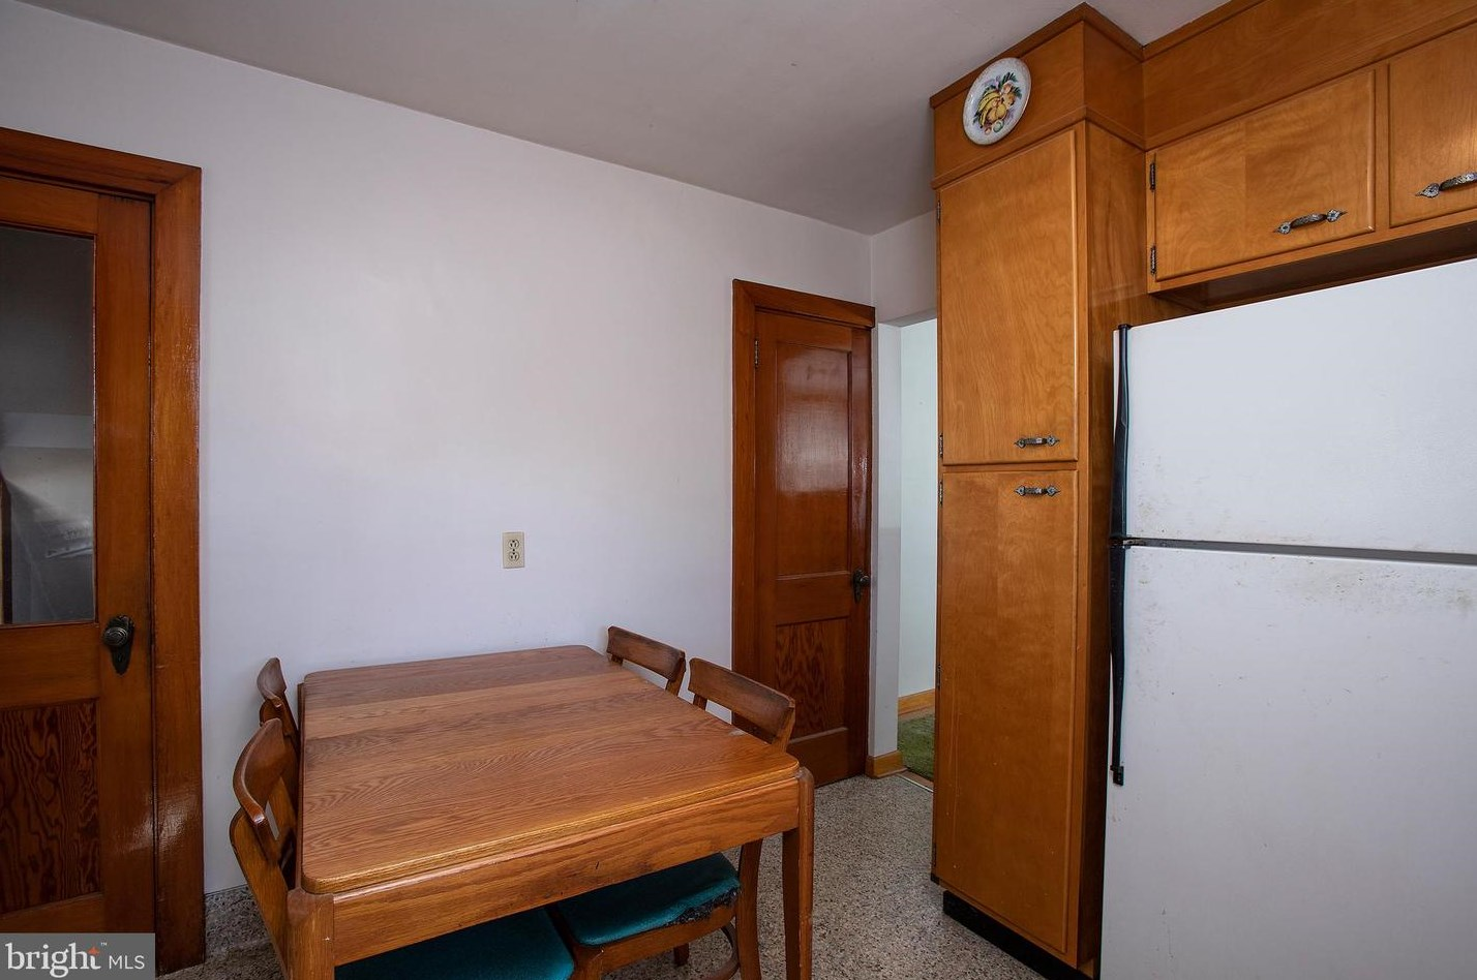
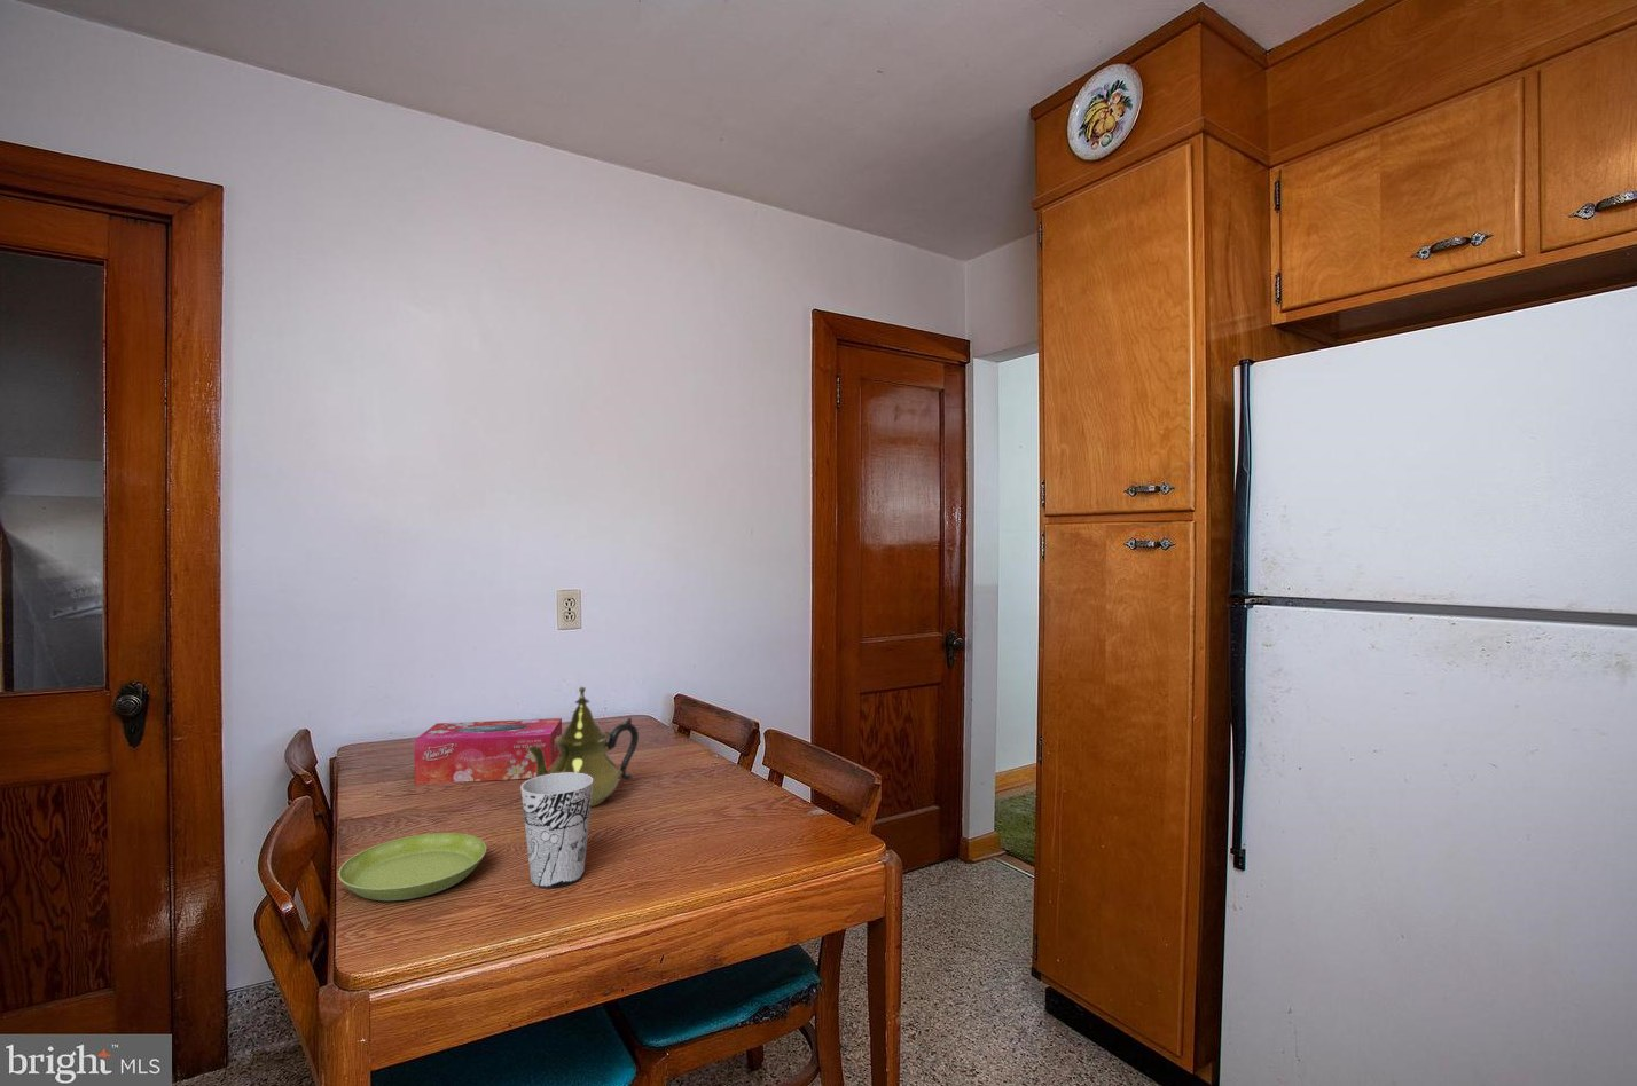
+ tissue box [413,718,563,785]
+ saucer [337,831,487,902]
+ cup [519,772,593,888]
+ teapot [526,686,640,807]
